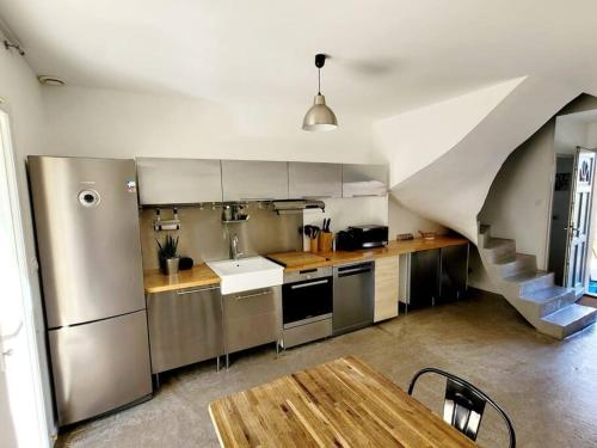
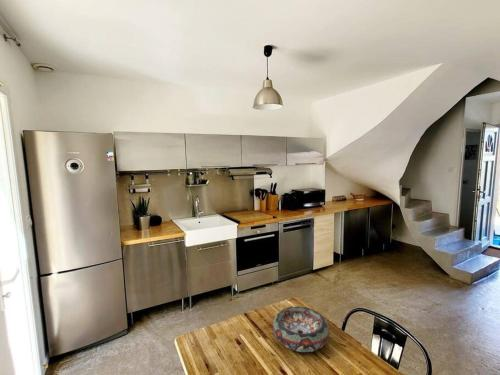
+ decorative bowl [272,305,330,353]
